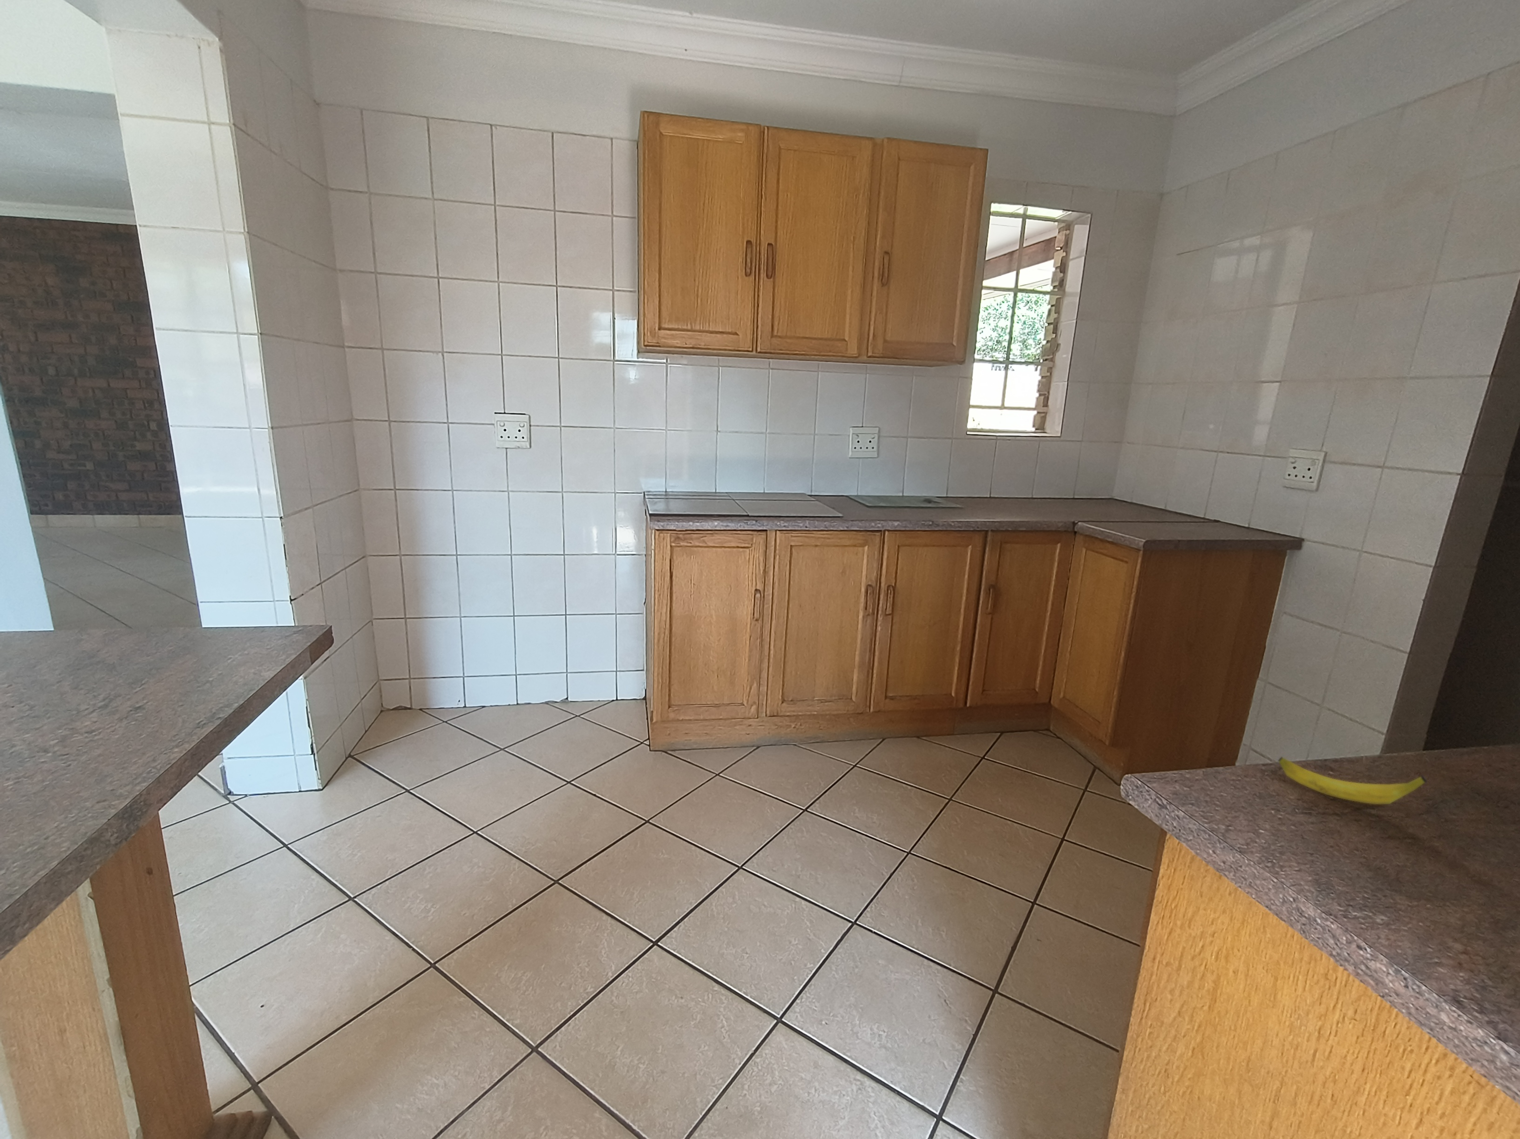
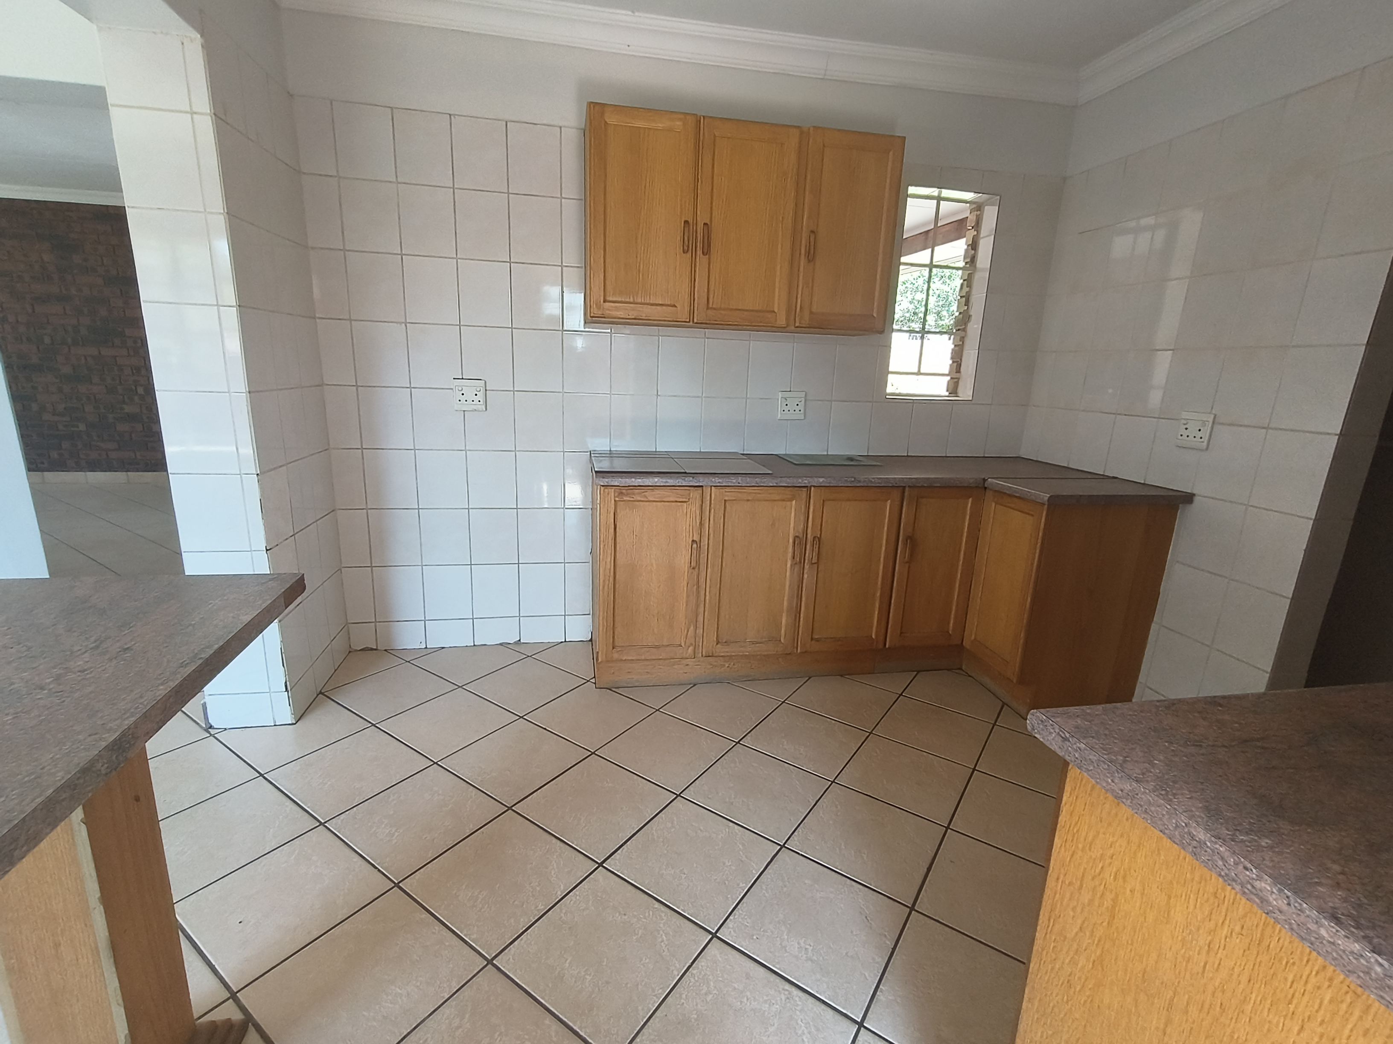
- banana [1277,756,1428,805]
